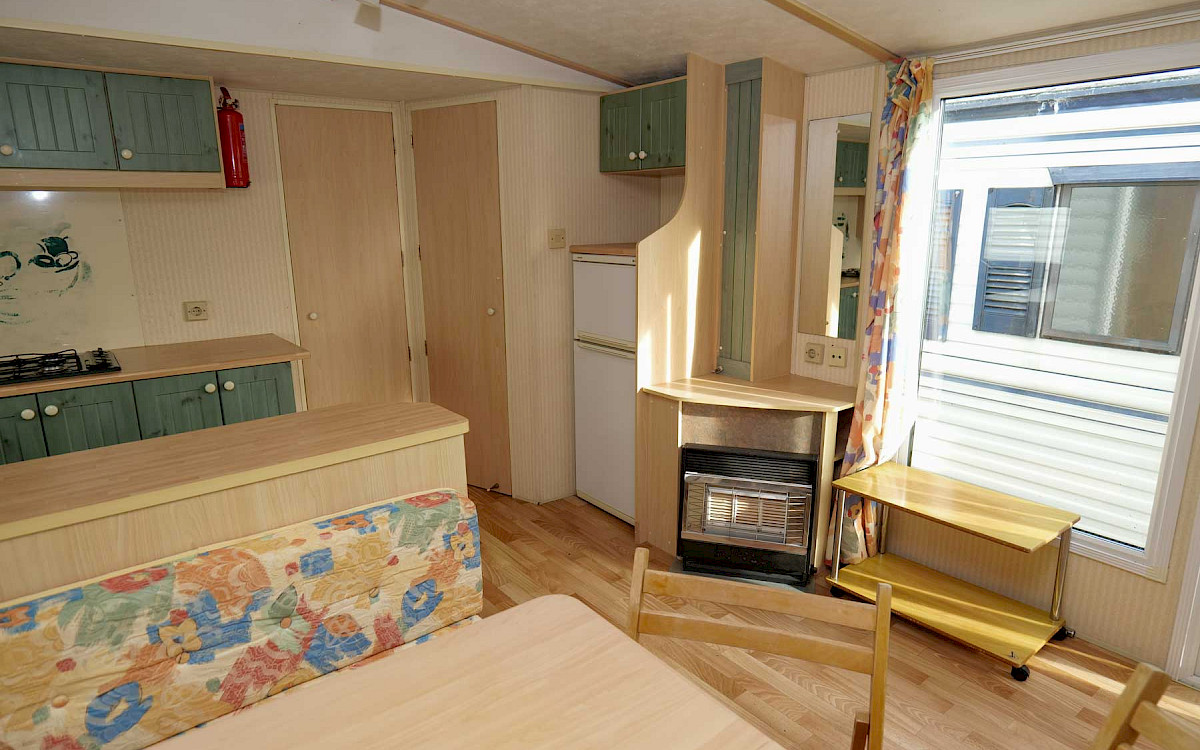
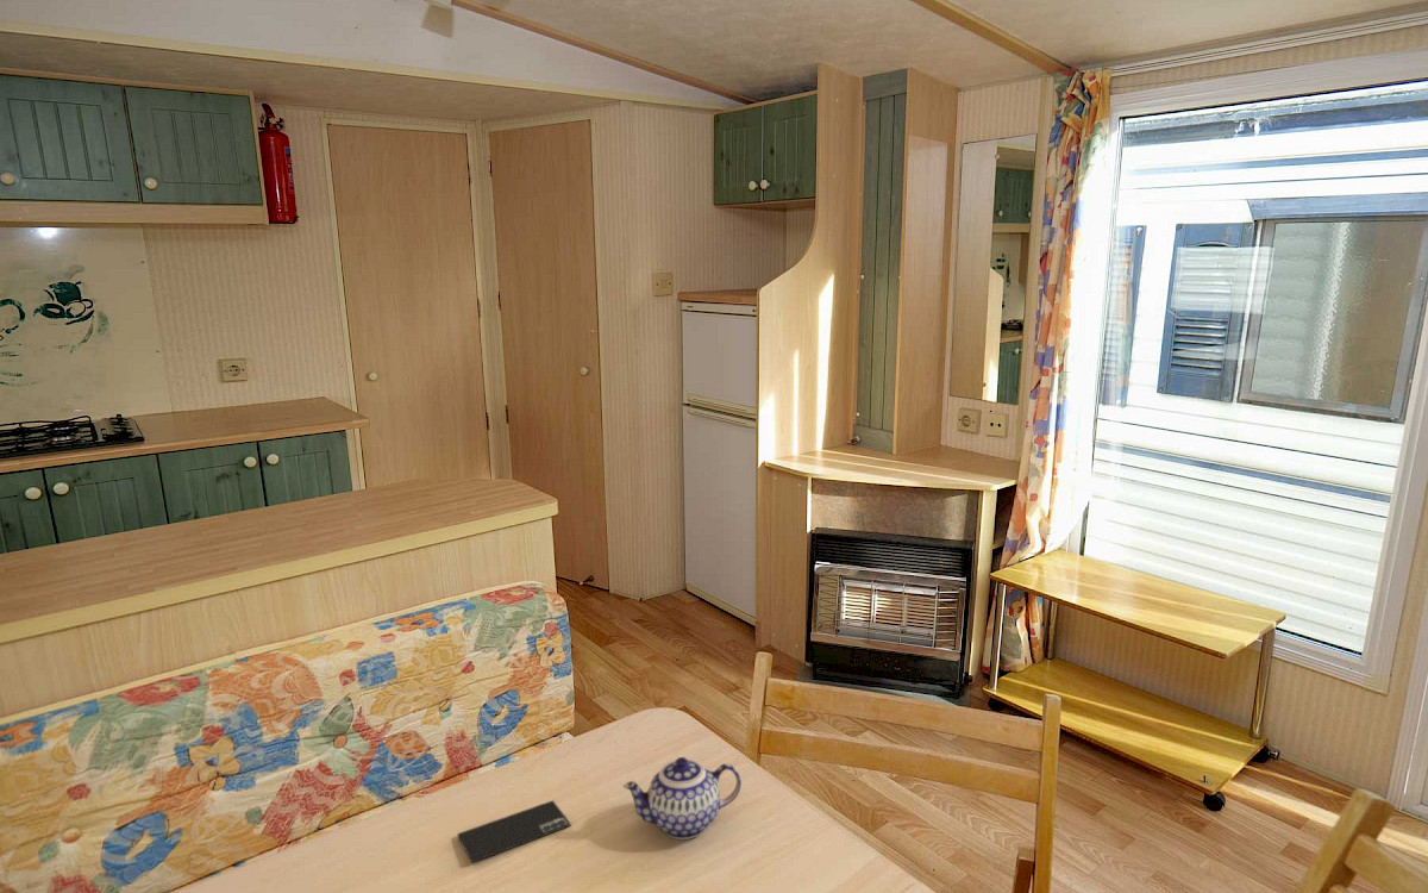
+ smartphone [456,799,571,864]
+ teapot [622,756,743,841]
